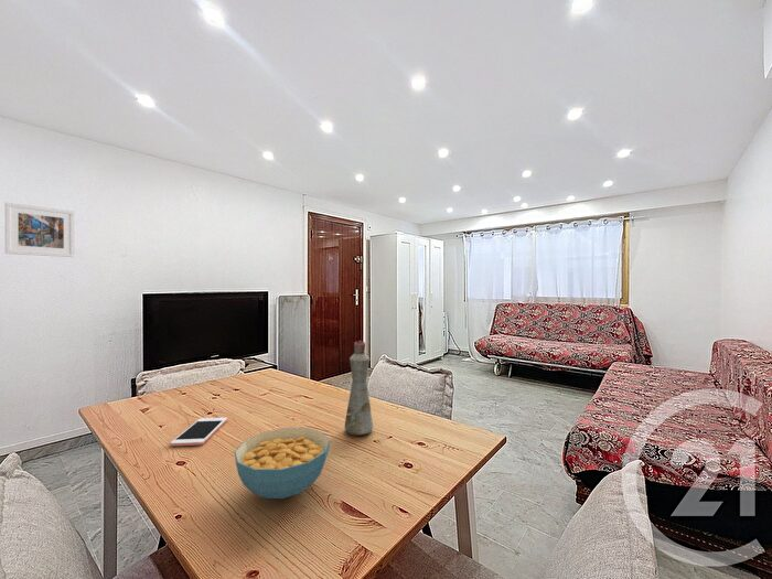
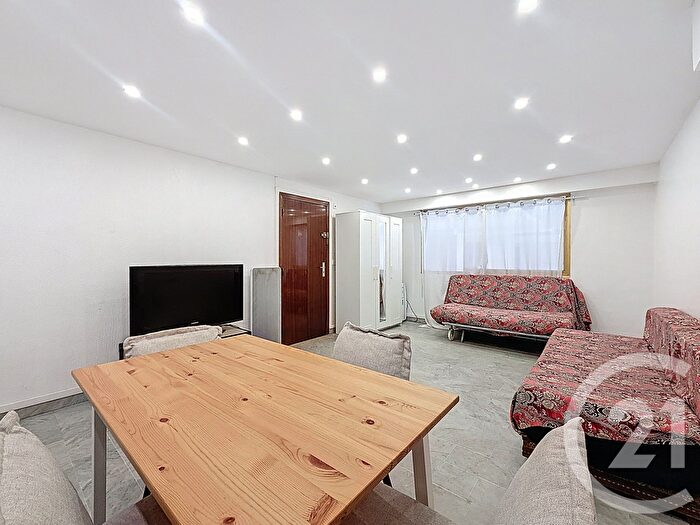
- cell phone [169,417,228,447]
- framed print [4,202,76,258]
- bottle [344,340,374,437]
- cereal bowl [234,427,331,500]
